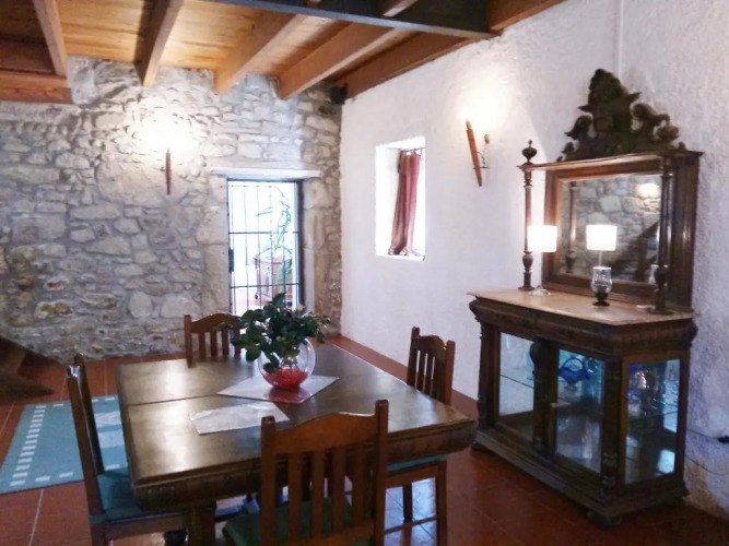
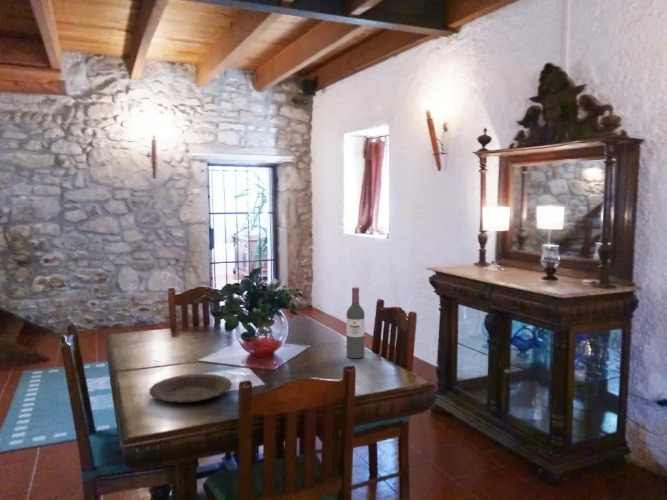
+ plate [148,373,233,404]
+ wine bottle [346,286,366,359]
